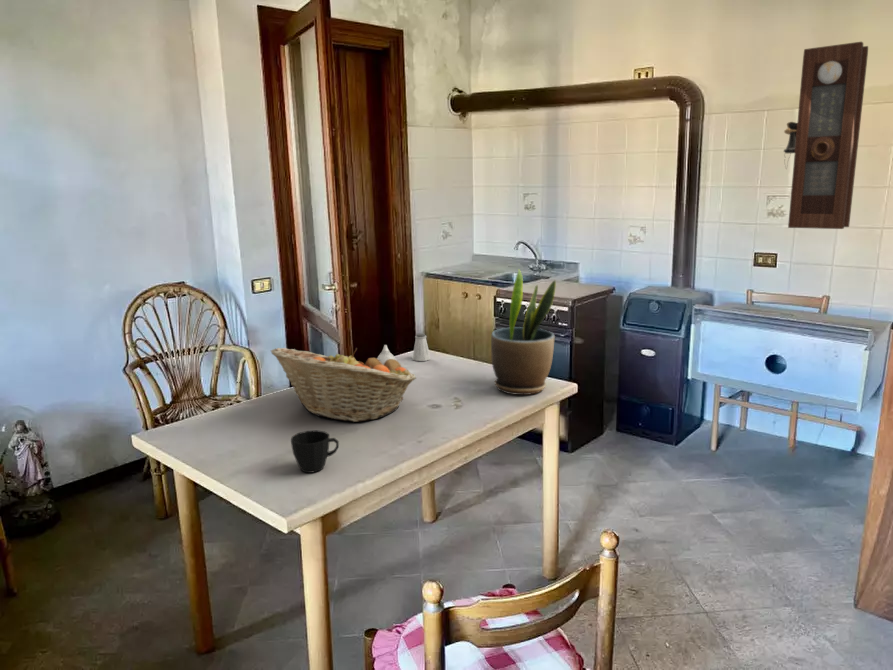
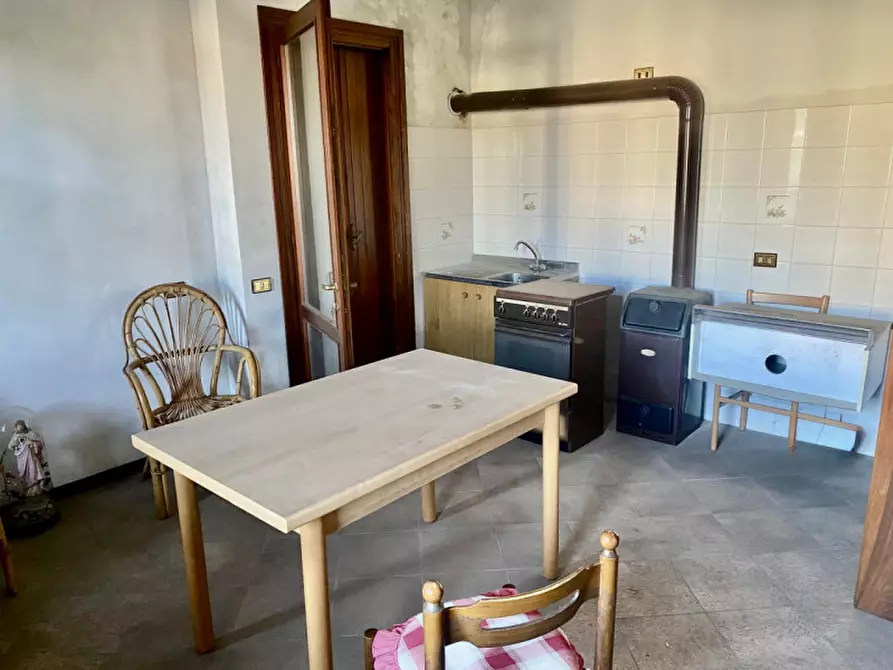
- vase [376,344,396,365]
- fruit basket [270,347,417,423]
- cup [290,429,340,474]
- pendulum clock [783,41,869,230]
- saltshaker [412,333,431,362]
- potted plant [490,268,557,396]
